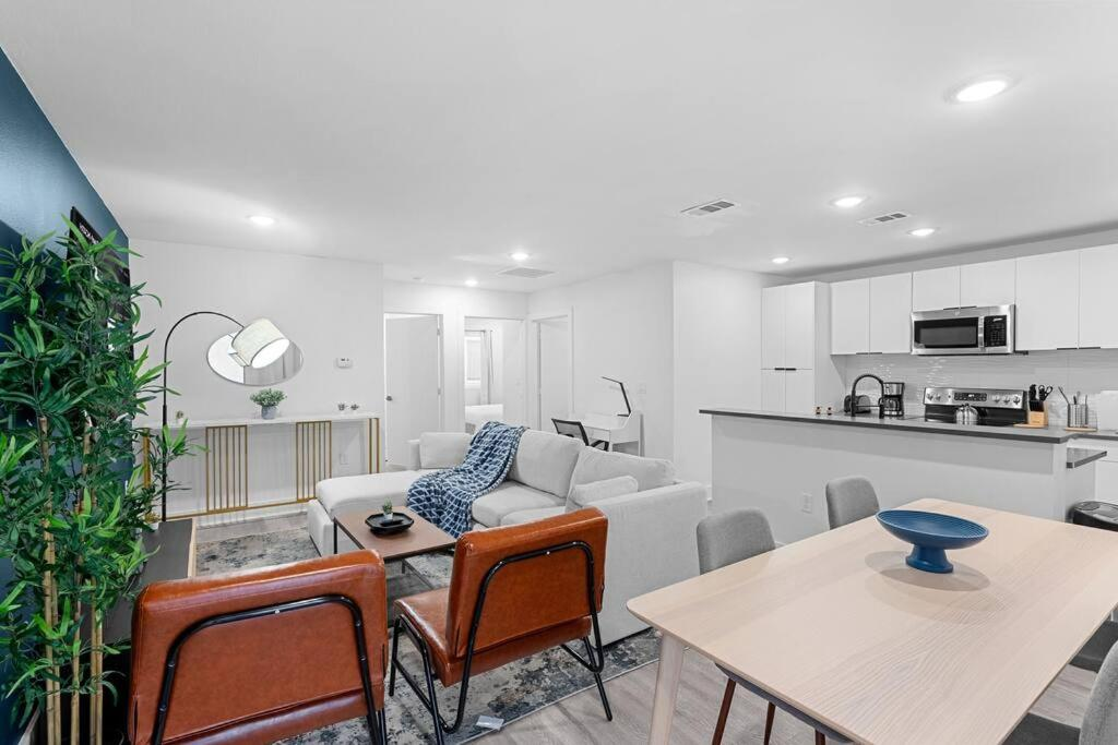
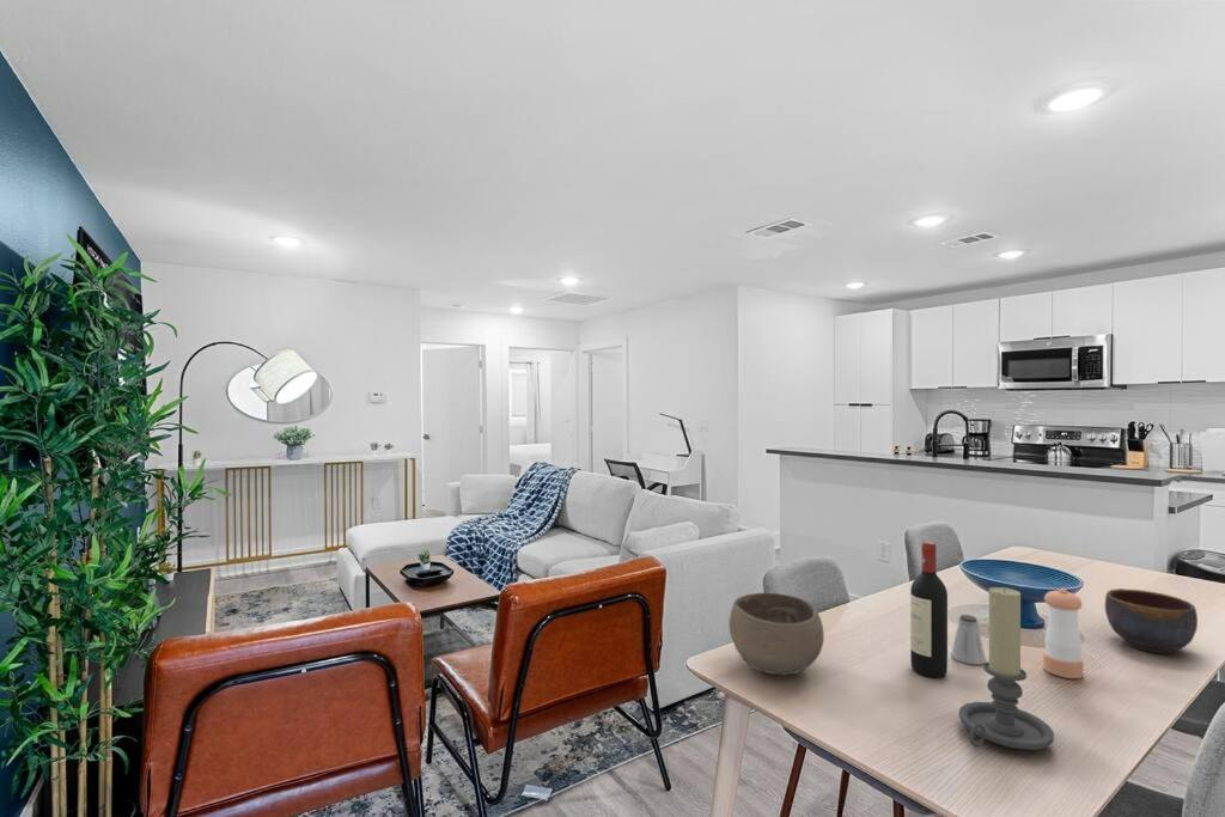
+ wine bottle [909,541,949,678]
+ candle holder [957,586,1055,751]
+ bowl [727,592,825,676]
+ pepper shaker [1042,587,1084,679]
+ saltshaker [950,614,987,665]
+ bowl [1104,587,1199,654]
